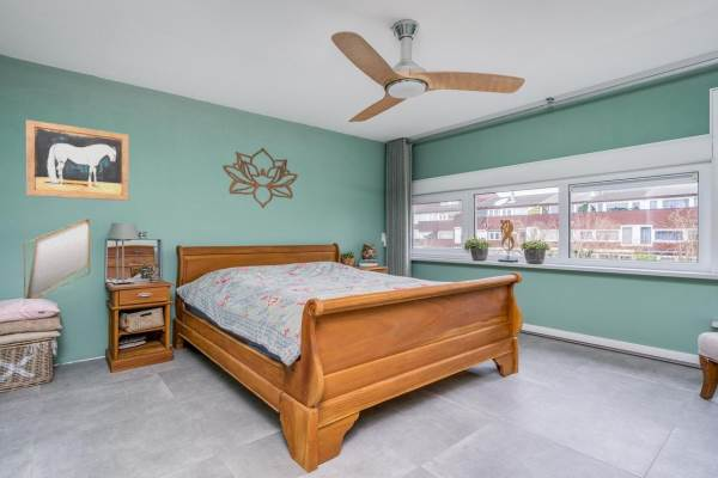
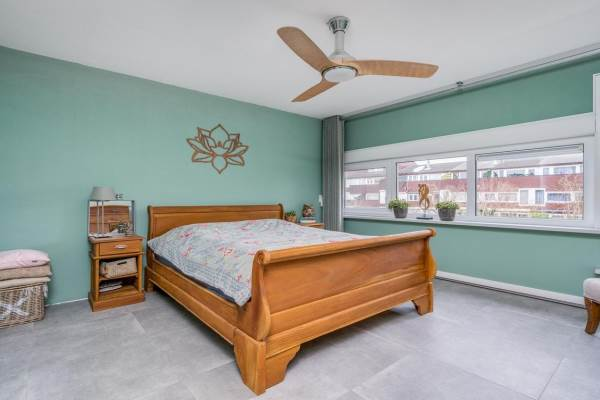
- home mirror [23,217,91,300]
- wall art [25,118,130,202]
